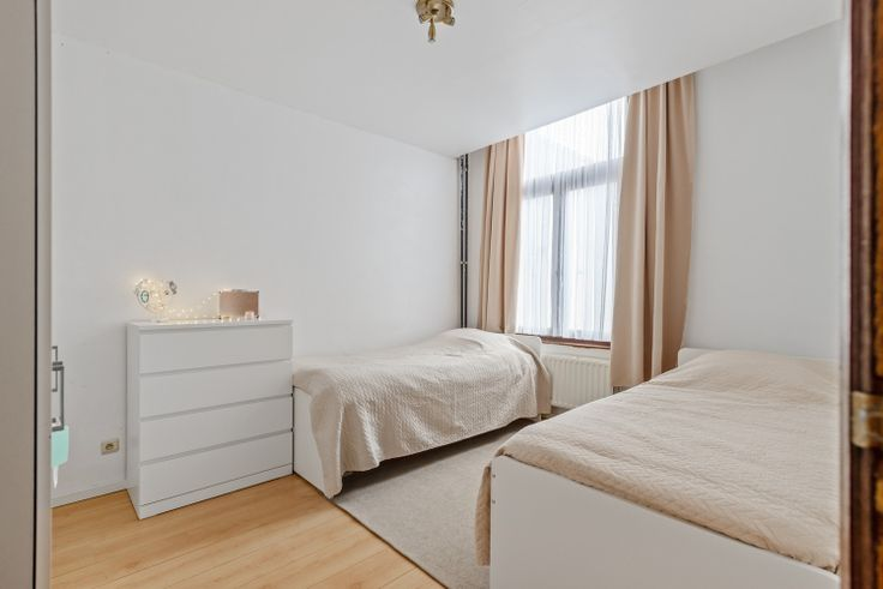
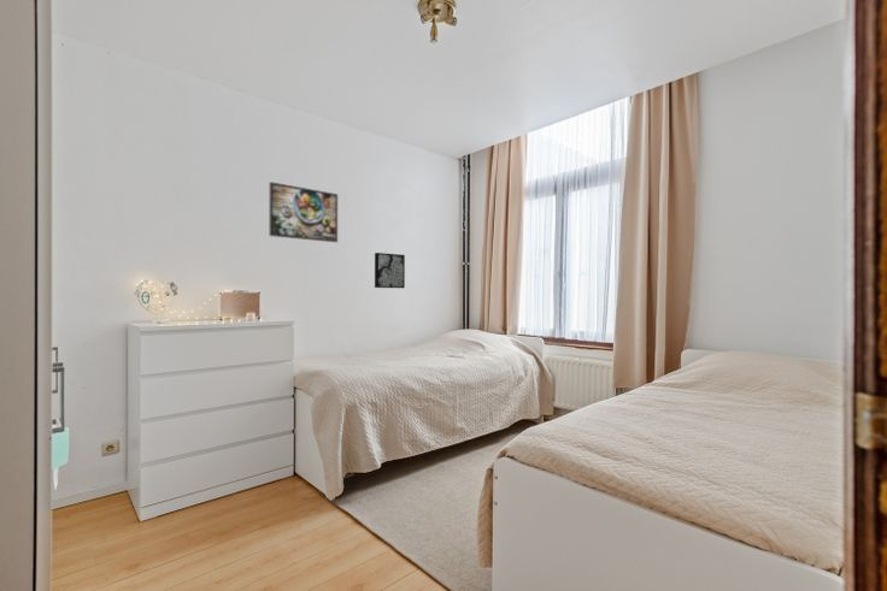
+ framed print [269,181,339,243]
+ wall art [374,252,406,289]
